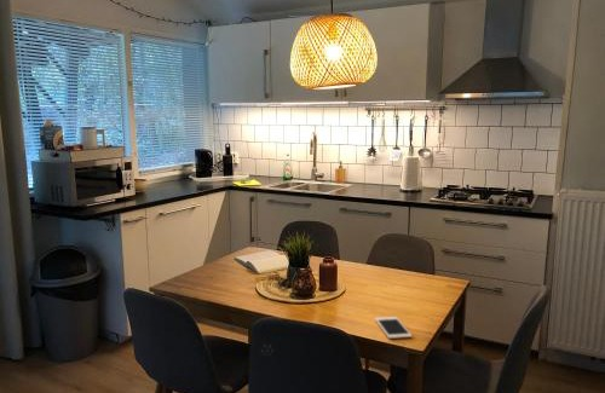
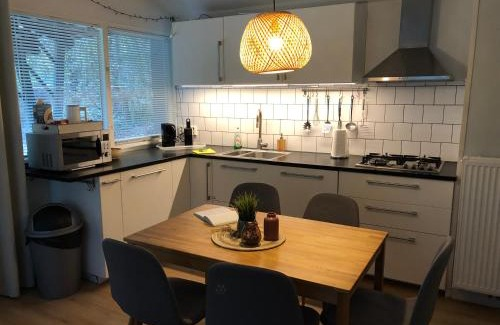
- cell phone [374,316,413,340]
